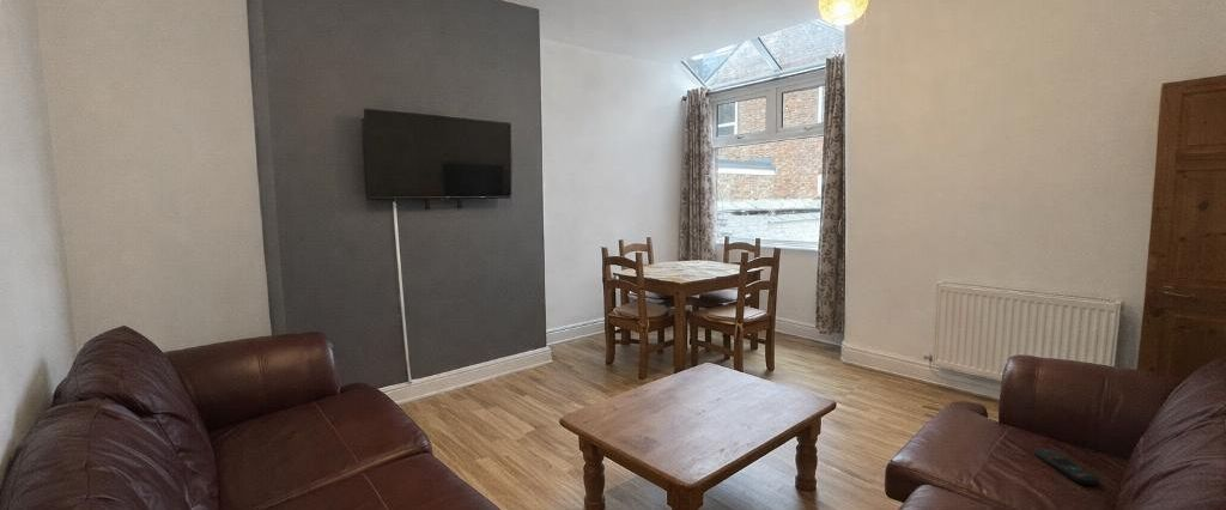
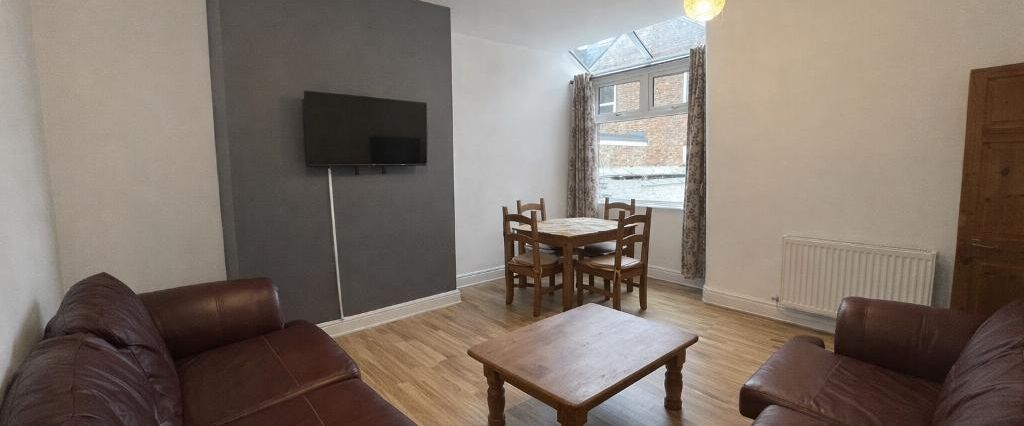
- remote control [1033,447,1100,486]
